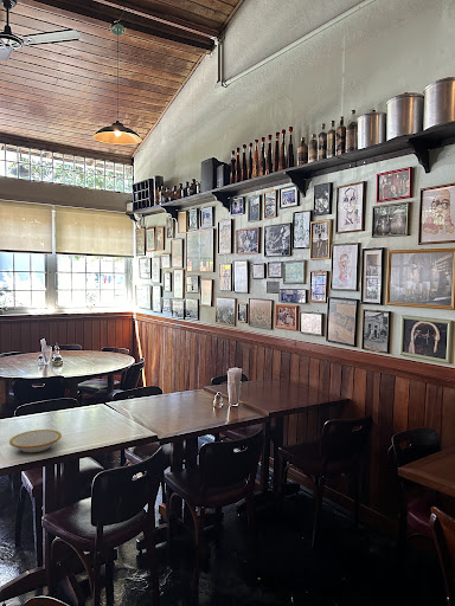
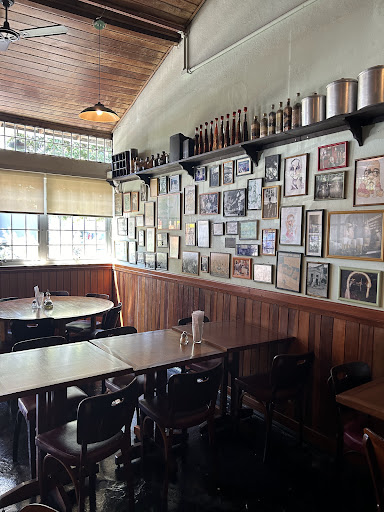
- bowl [8,428,63,453]
